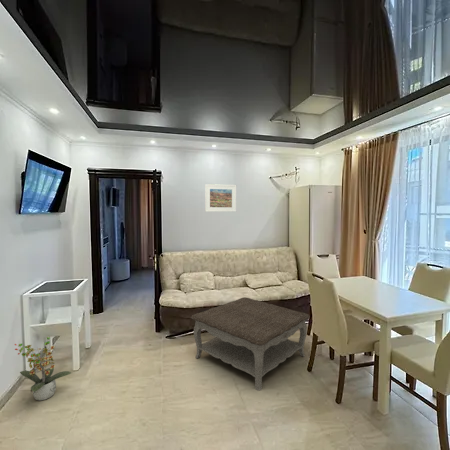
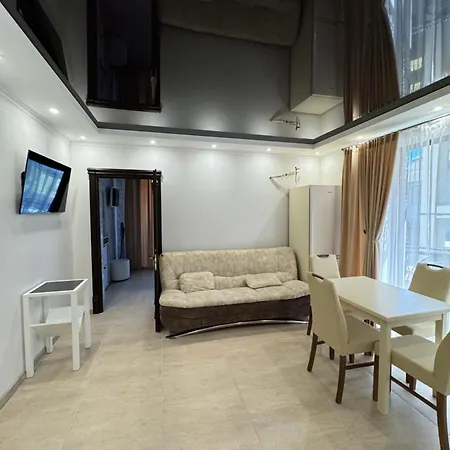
- coffee table [190,296,311,392]
- potted plant [14,336,72,401]
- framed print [204,183,237,213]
